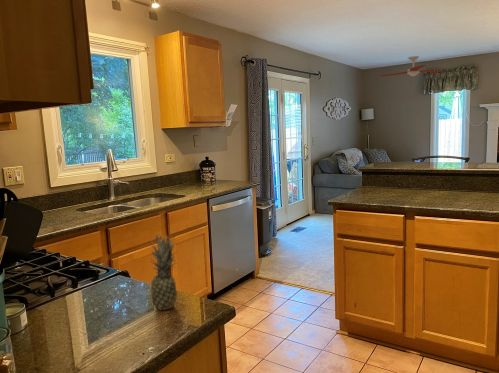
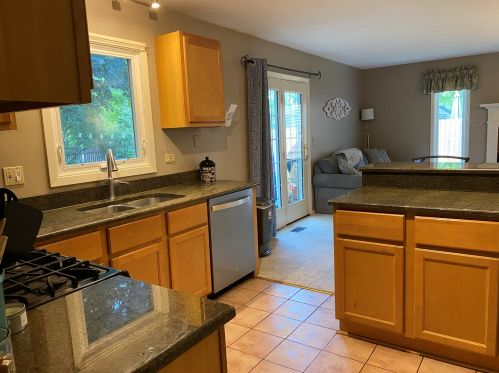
- fruit [148,234,179,311]
- ceiling fan [378,55,442,77]
